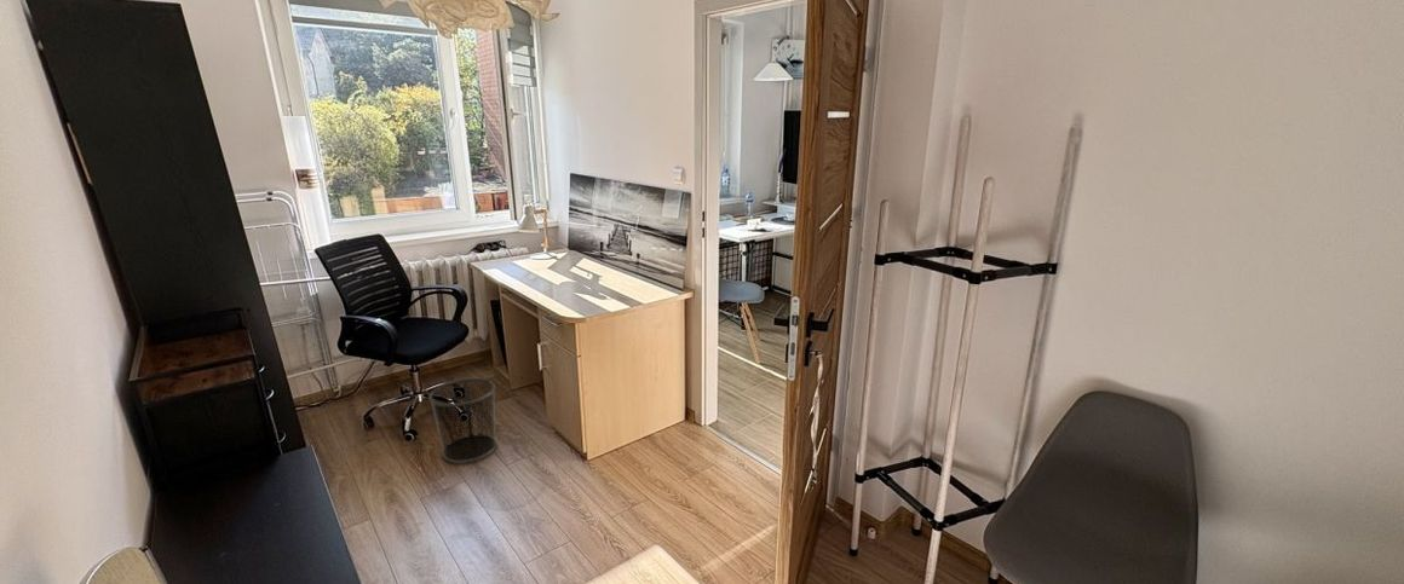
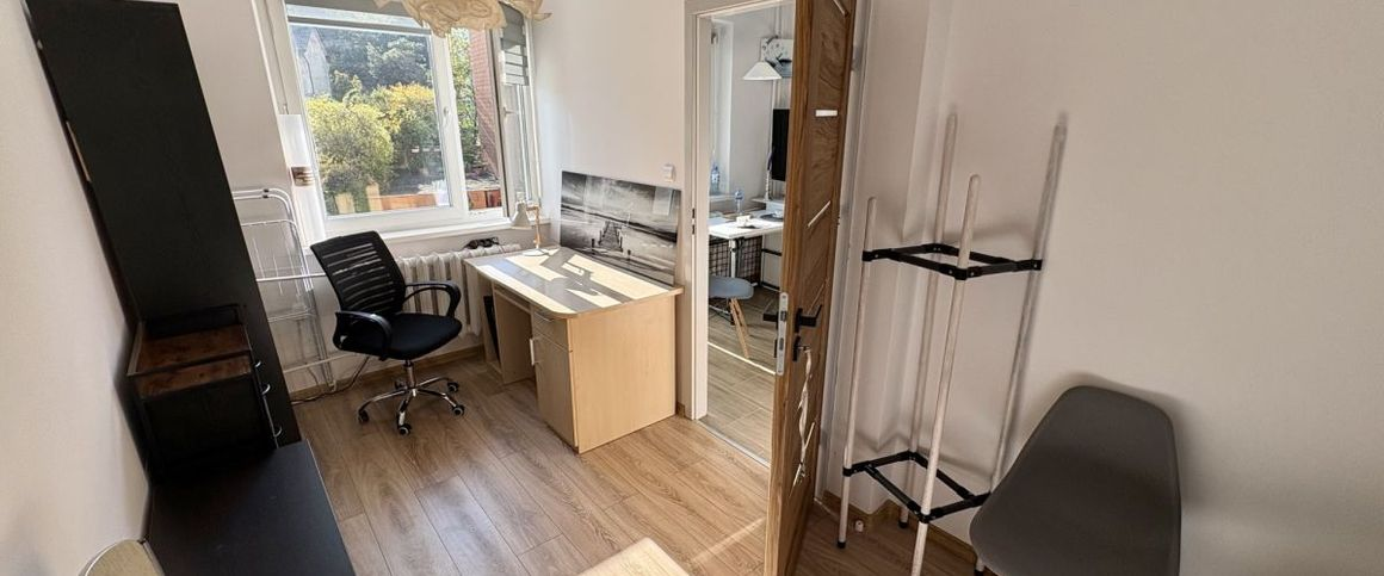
- waste bin [427,377,499,464]
